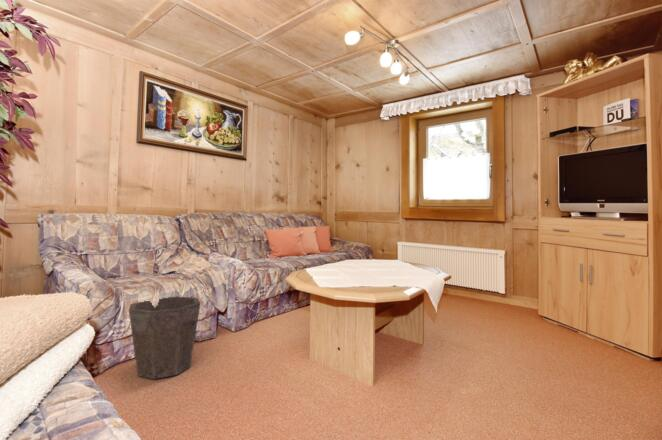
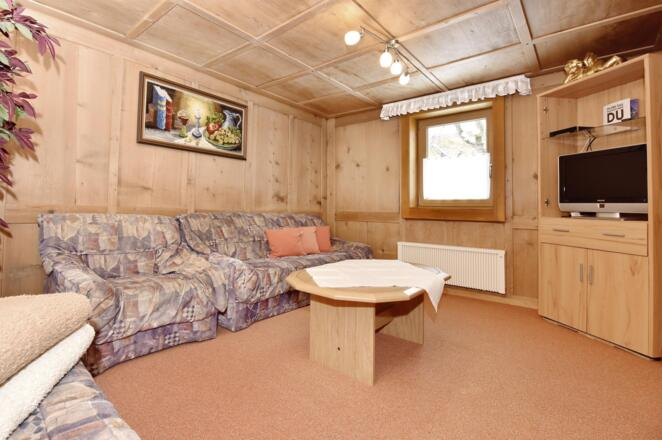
- waste bin [128,295,201,380]
